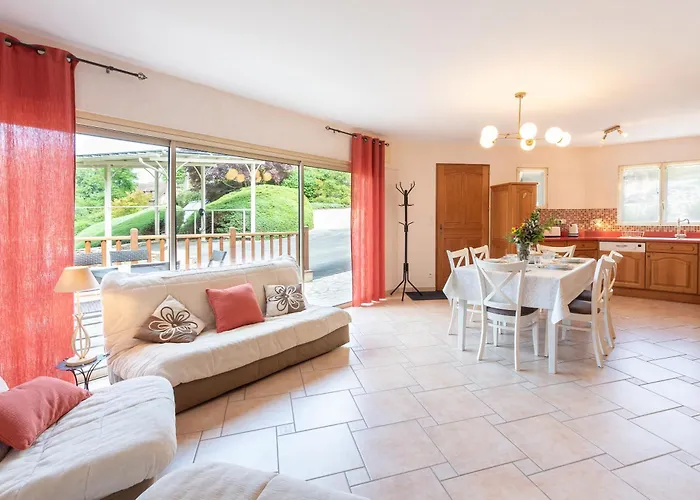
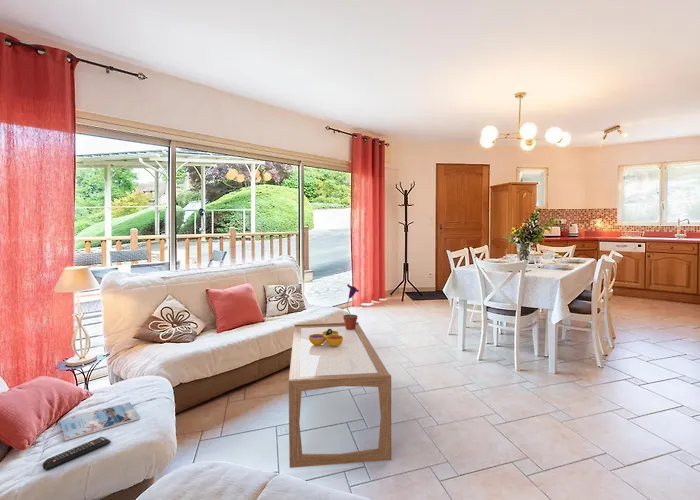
+ coffee table [288,321,392,469]
+ magazine [60,401,141,442]
+ decorative bowl [309,329,343,347]
+ potted flower [342,283,360,329]
+ remote control [41,436,112,471]
